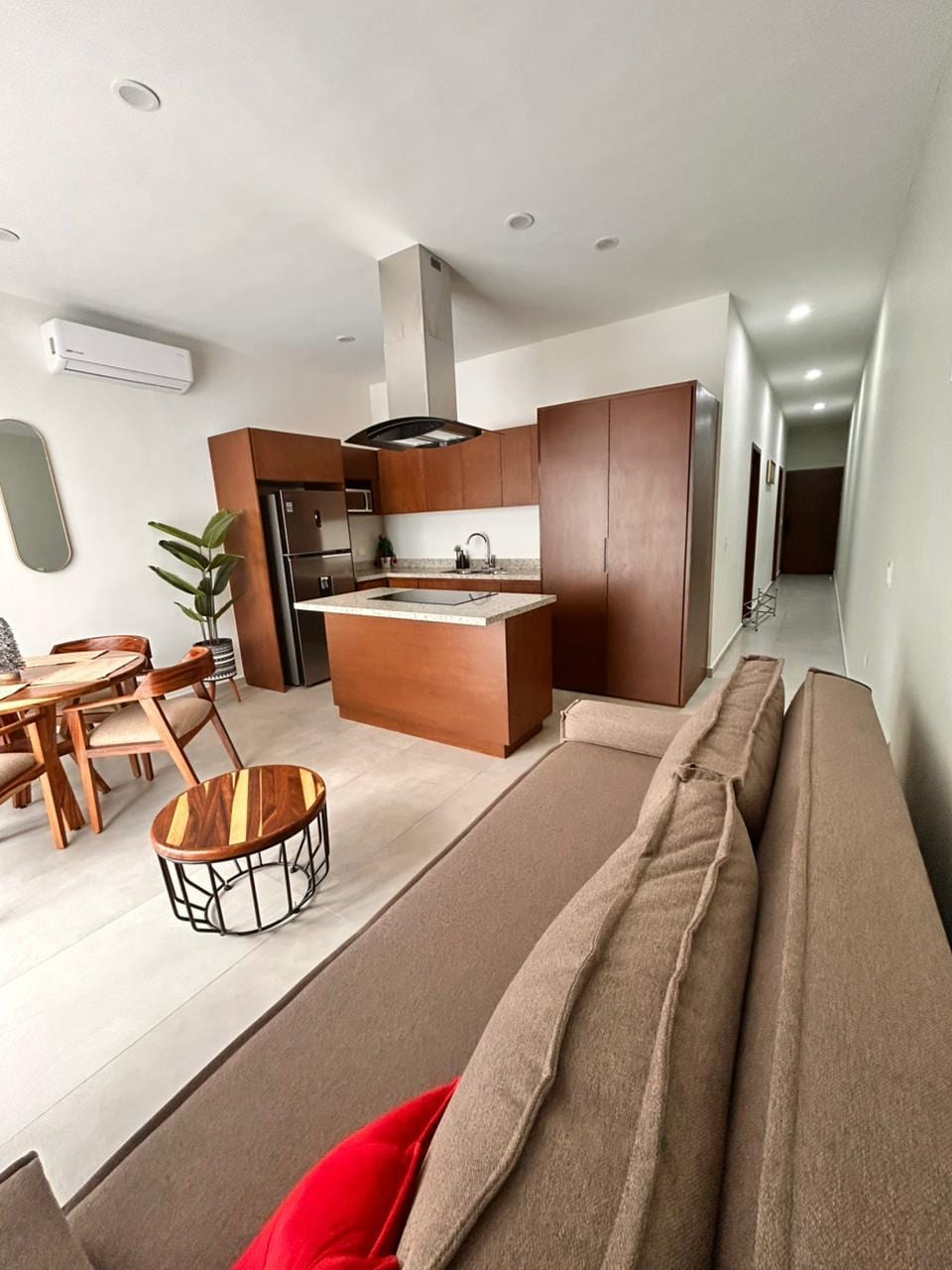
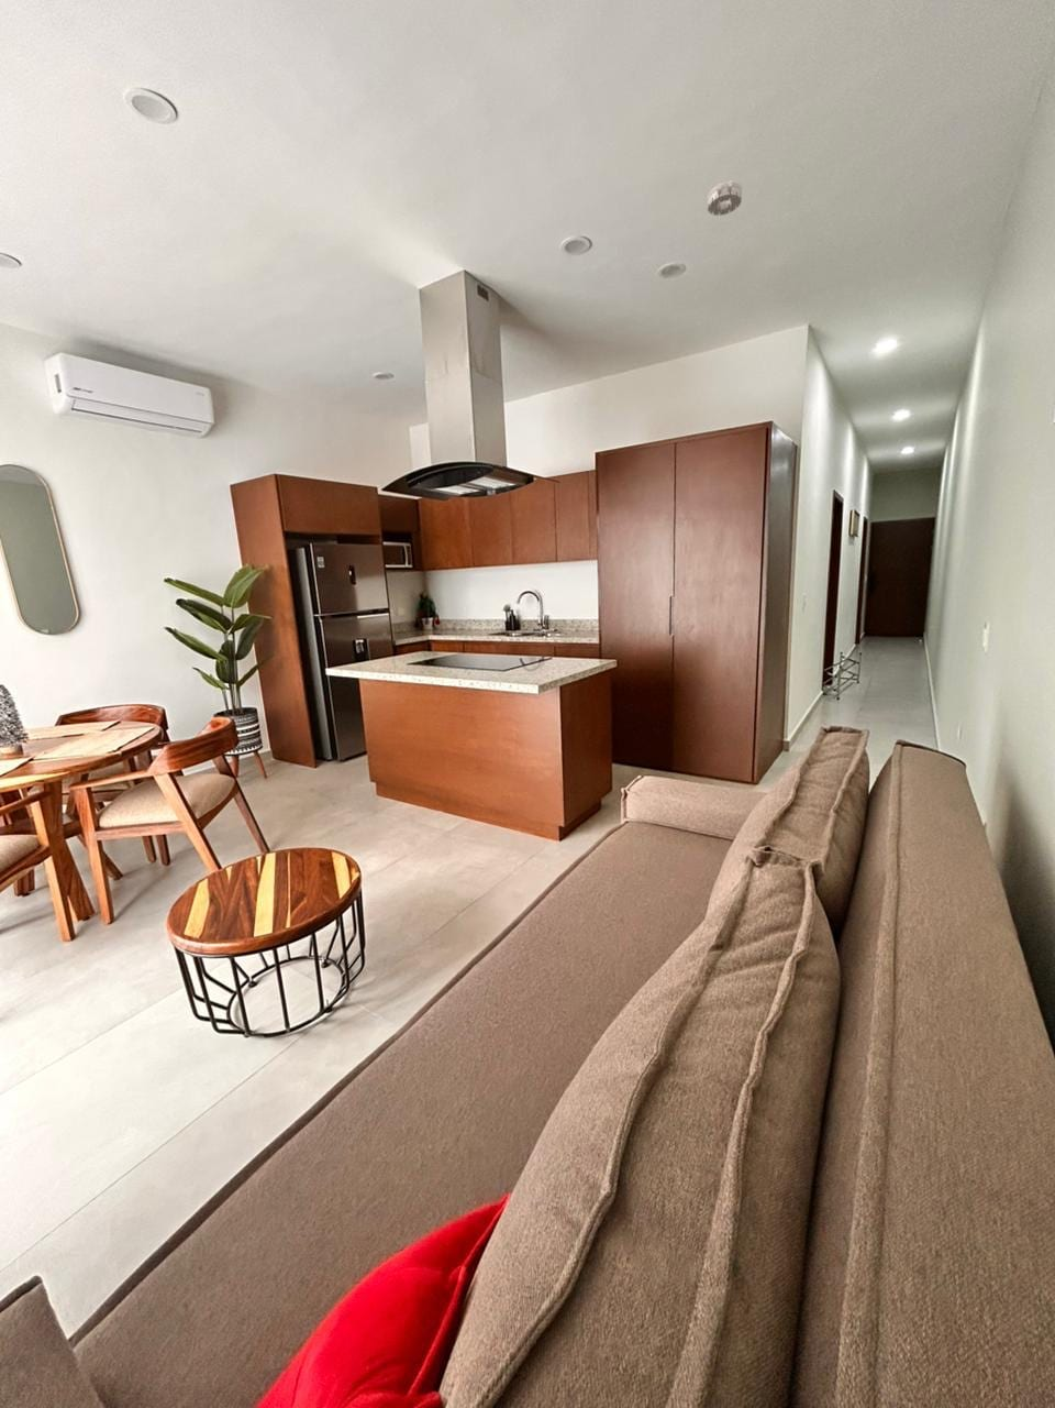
+ smoke detector [707,180,742,216]
